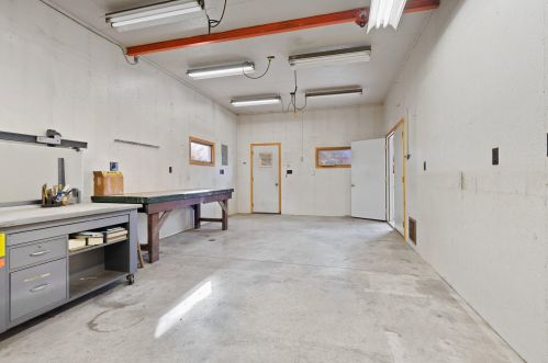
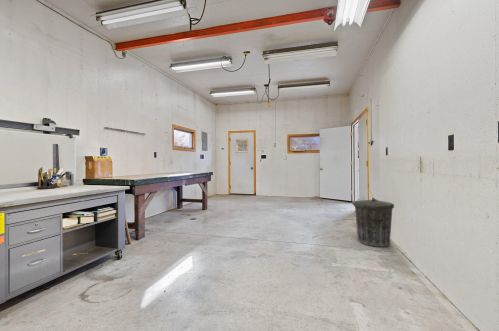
+ trash can [352,198,395,248]
